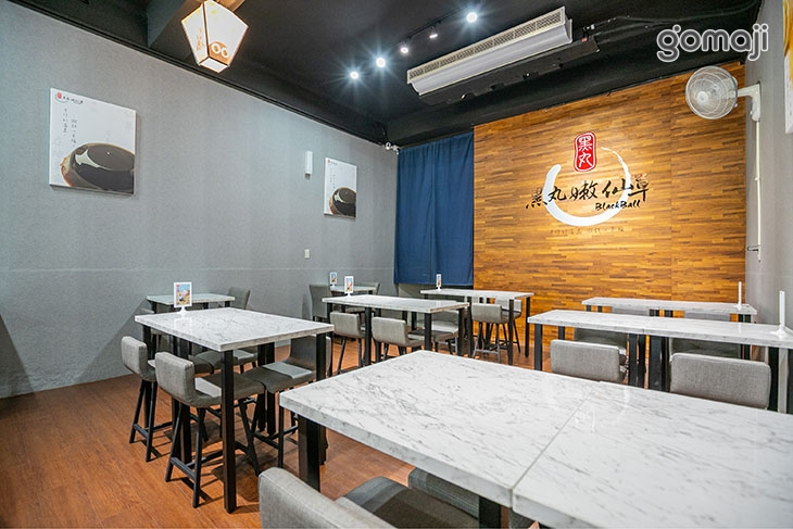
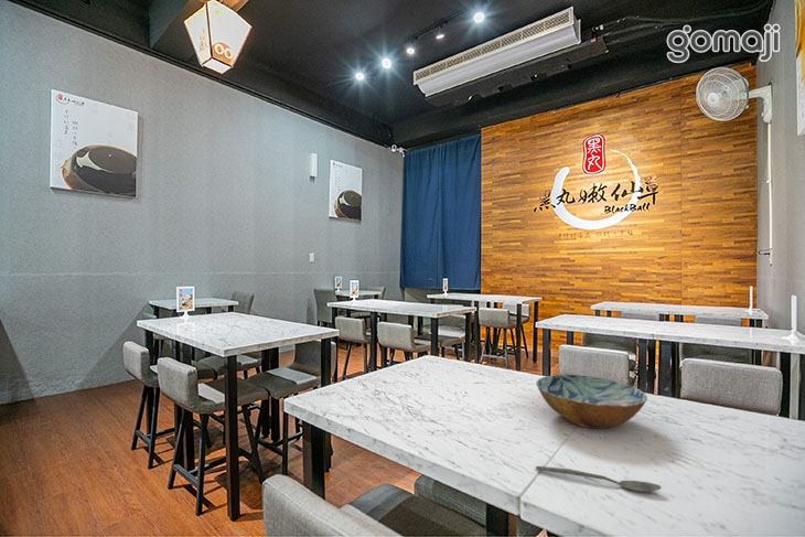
+ spoon [535,465,662,493]
+ bowl [535,374,648,430]
